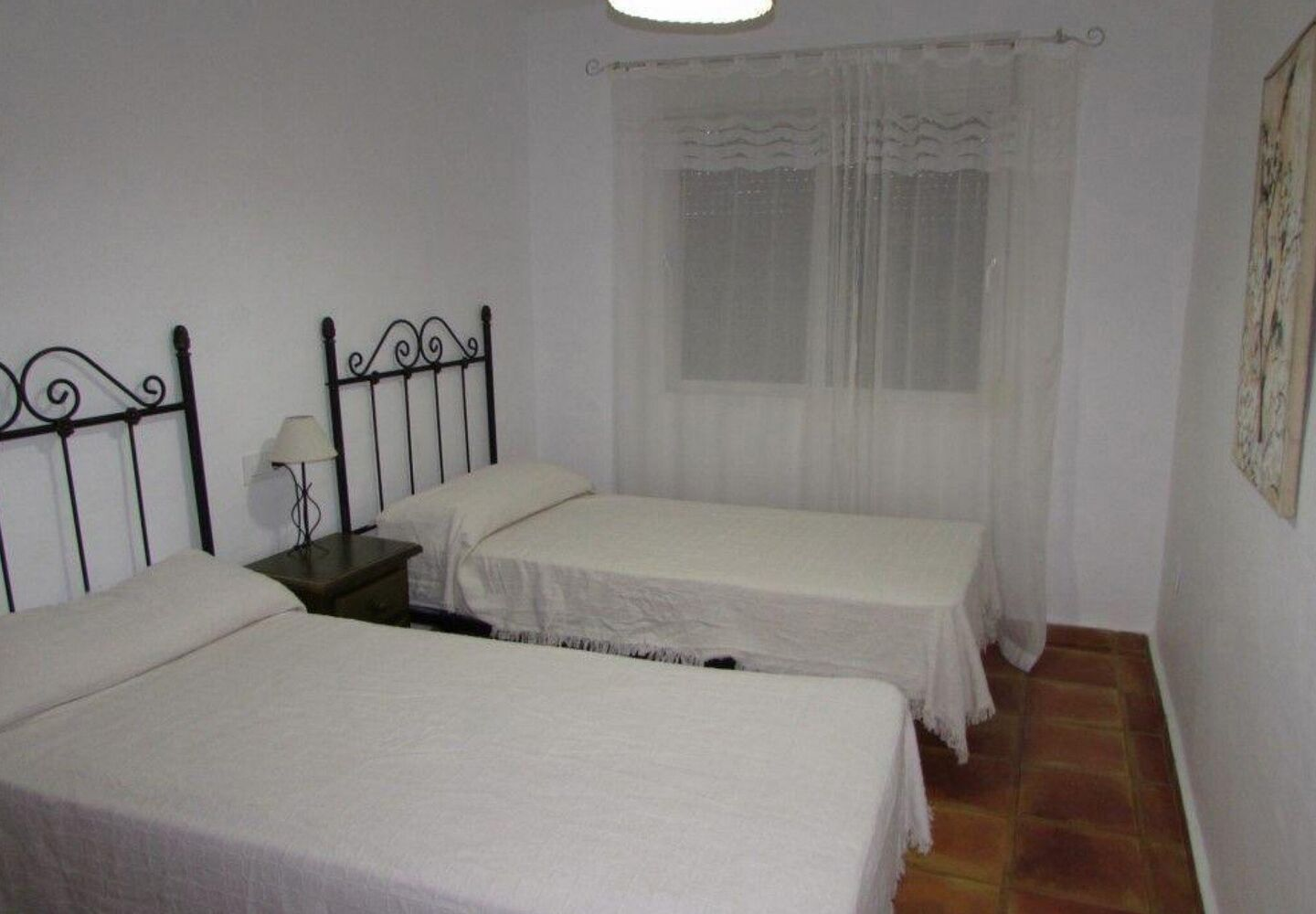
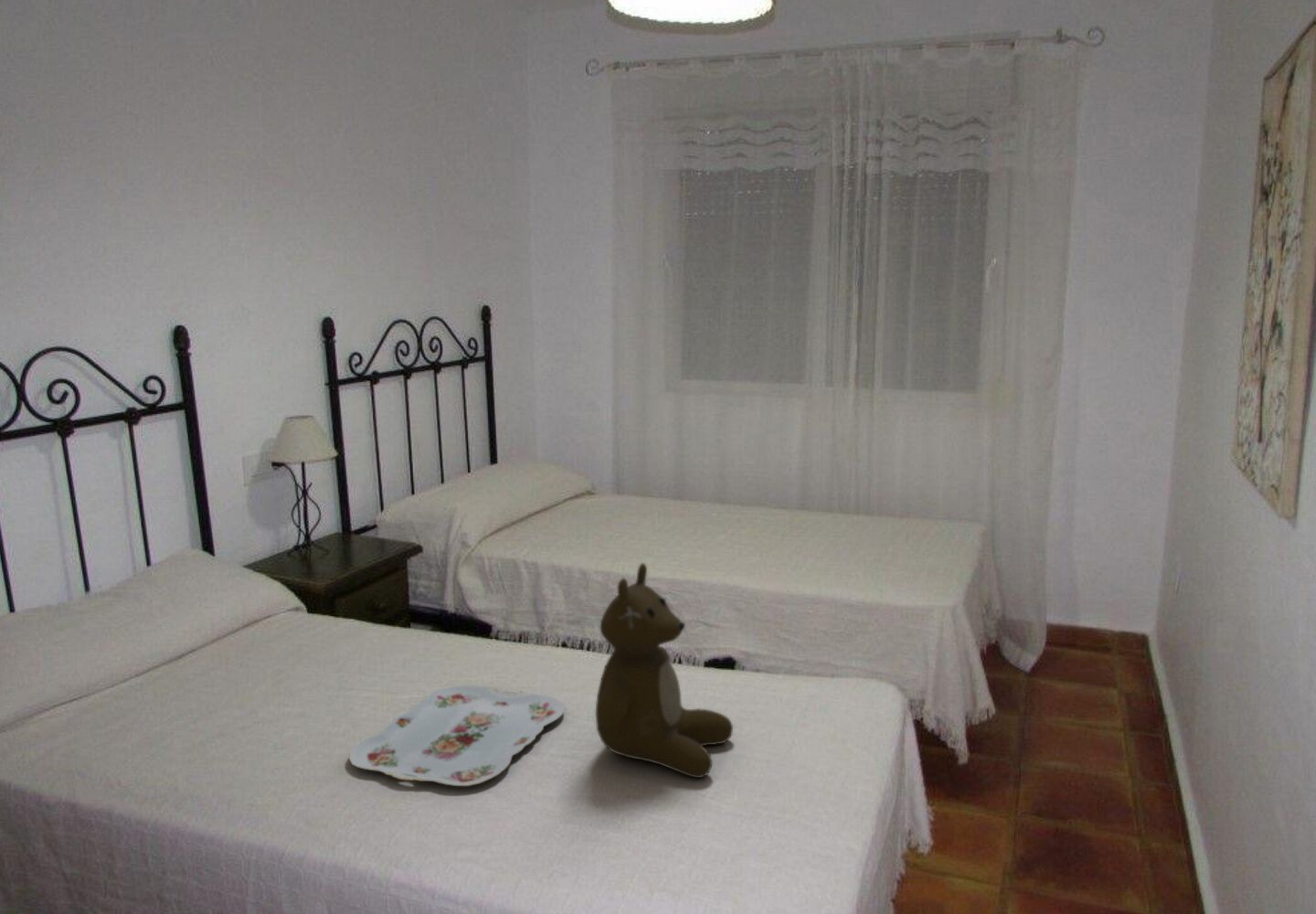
+ teddy bear [595,562,734,779]
+ serving tray [348,685,567,787]
